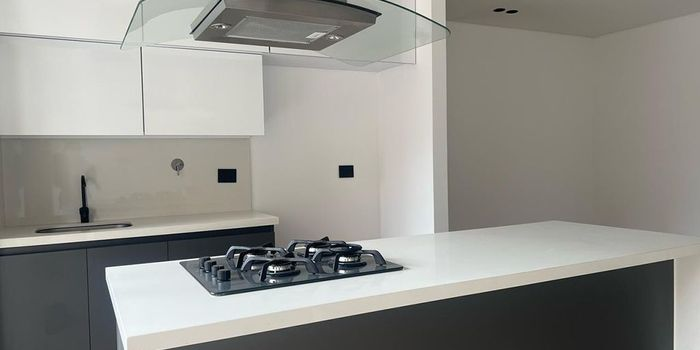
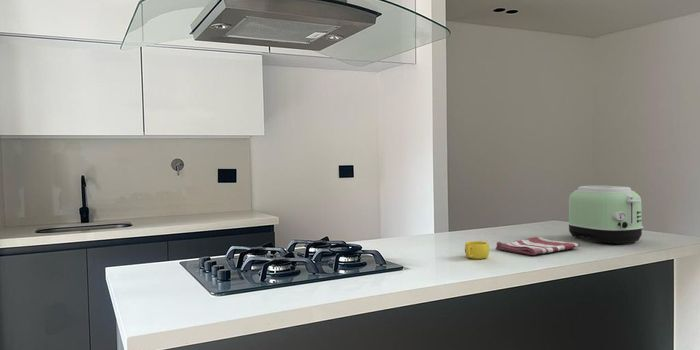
+ cup [464,240,490,260]
+ toaster [567,185,644,245]
+ dish towel [495,236,581,256]
